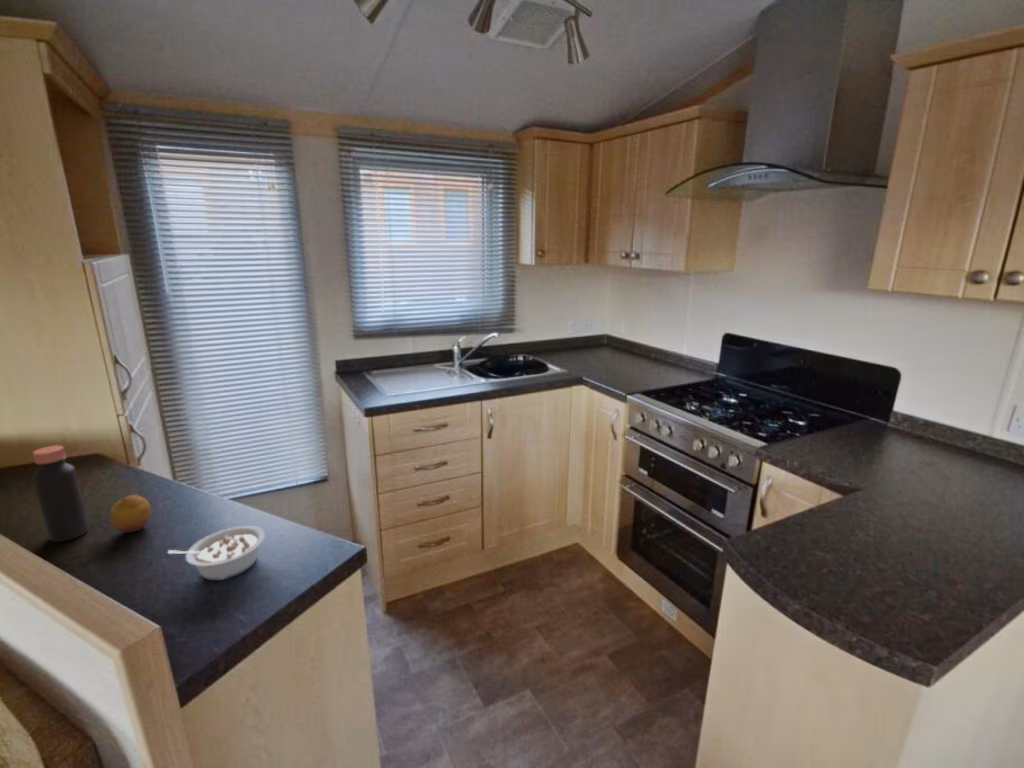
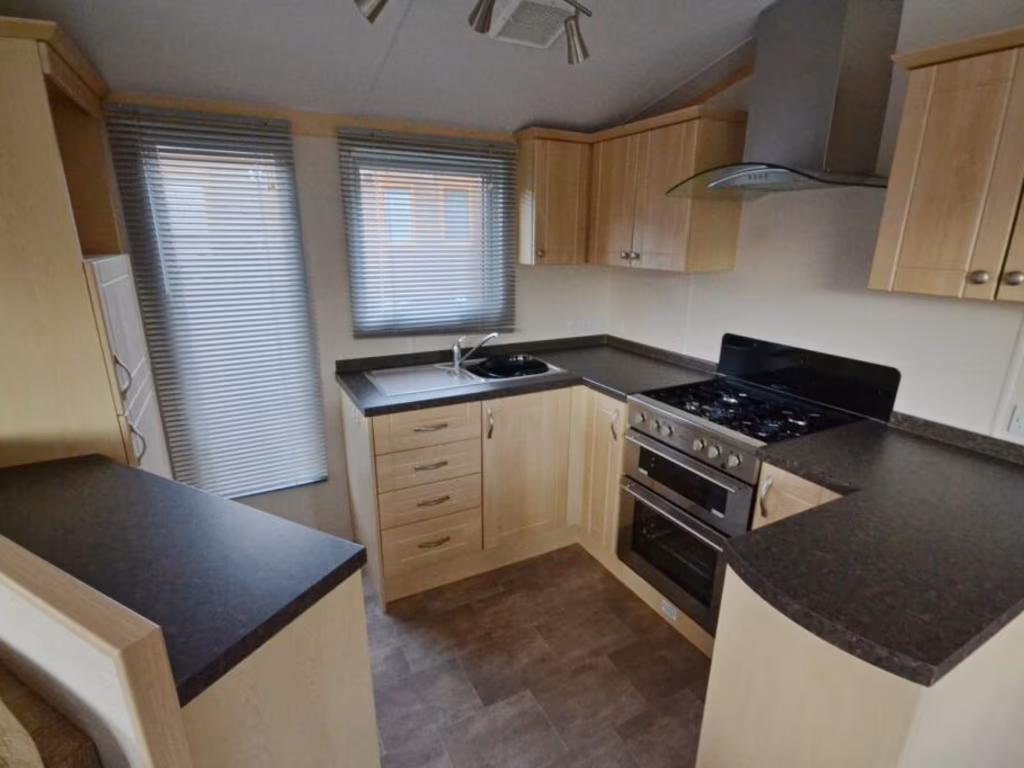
- fruit [109,494,152,534]
- bottle [31,444,90,543]
- legume [166,525,266,582]
